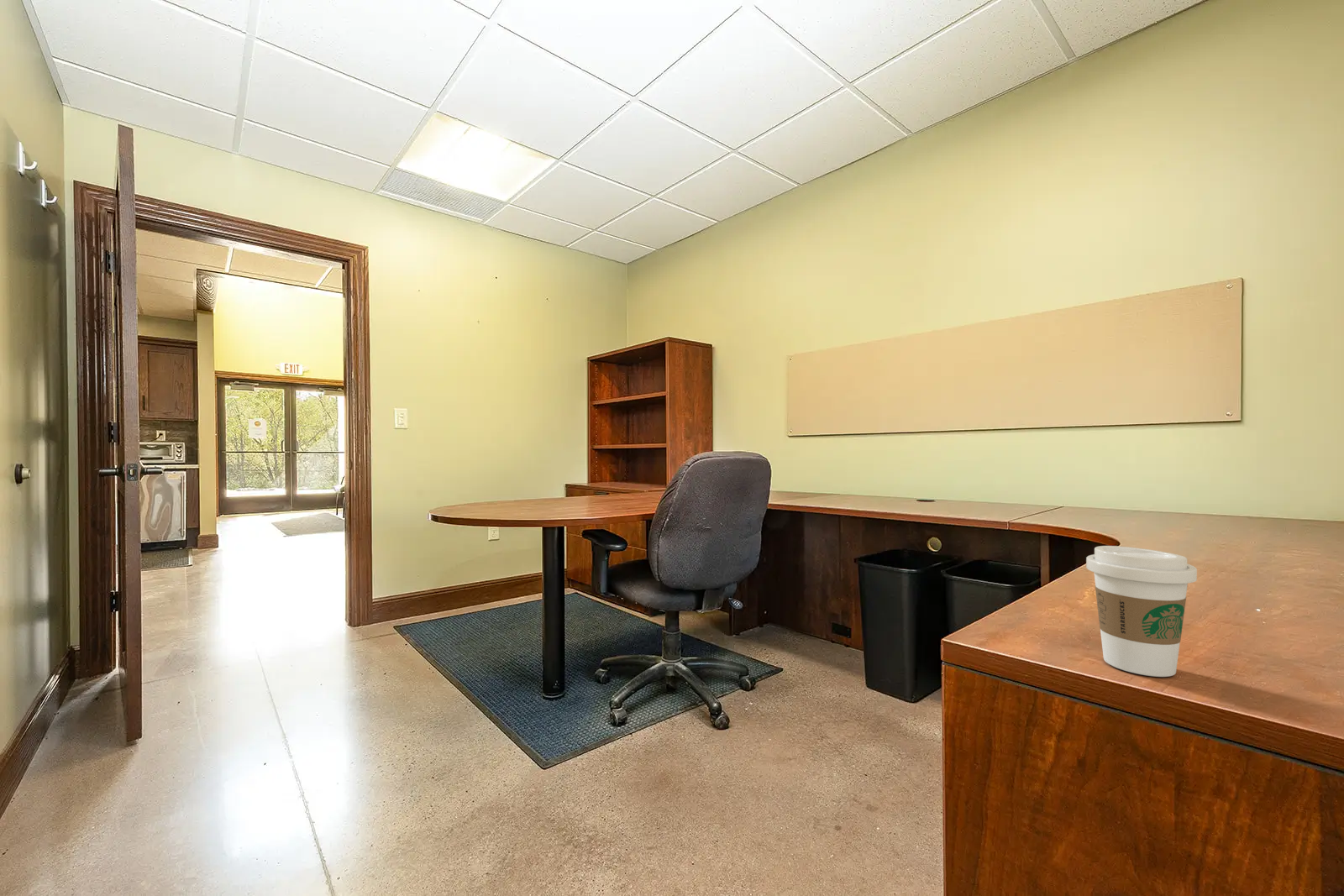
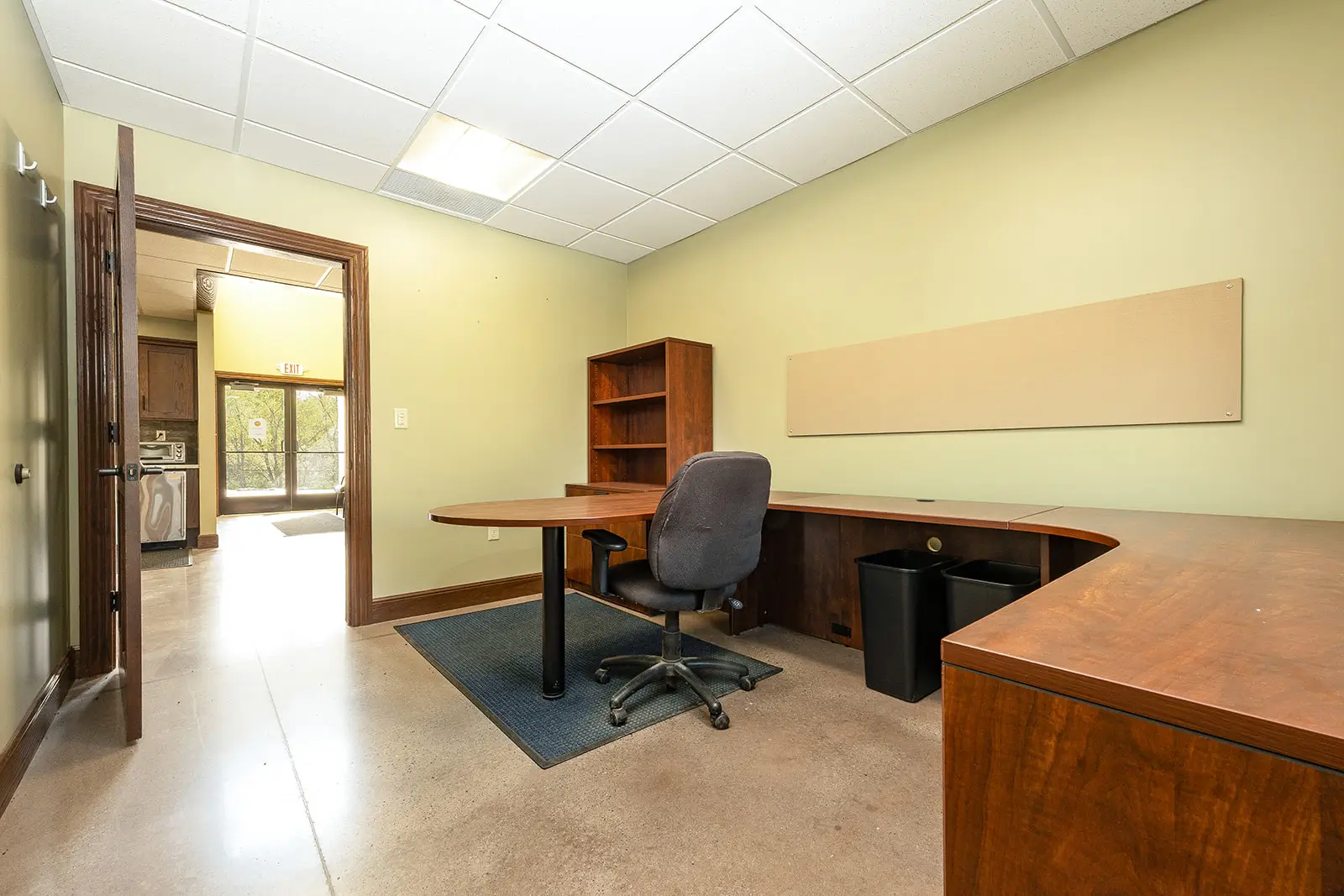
- coffee cup [1085,545,1198,678]
